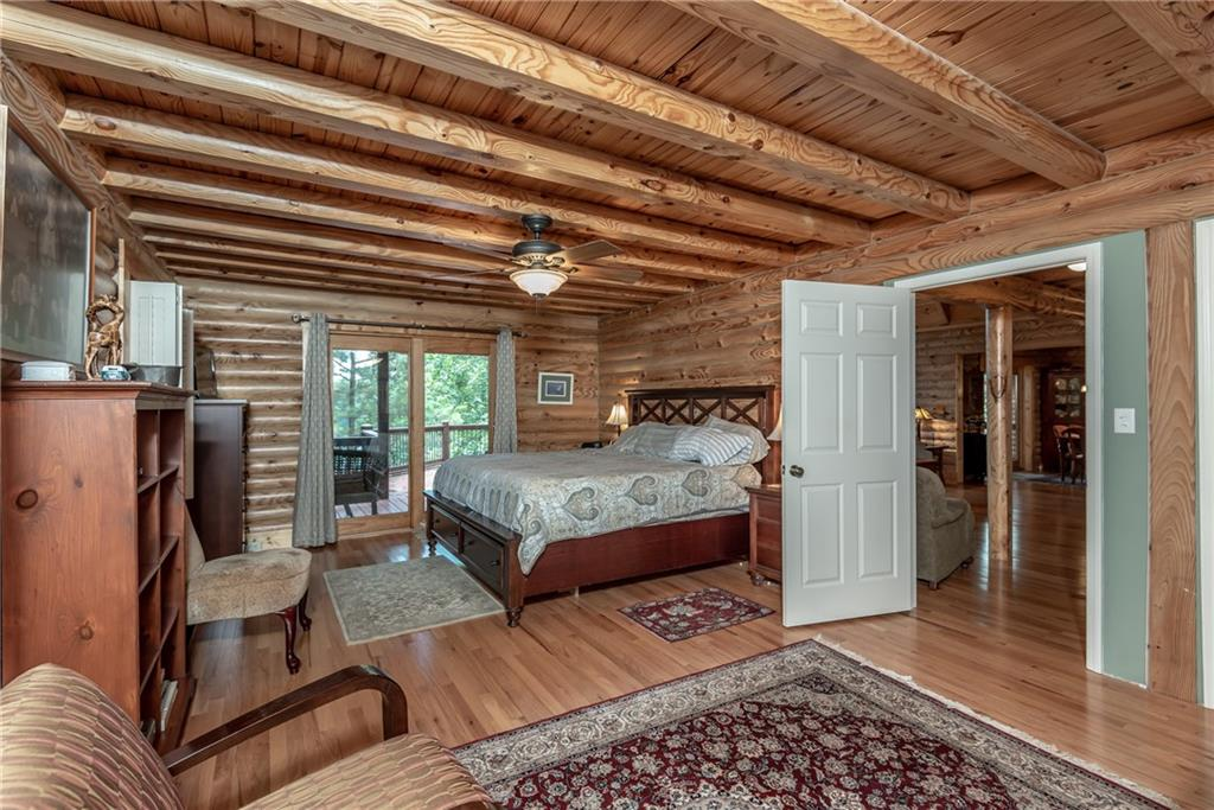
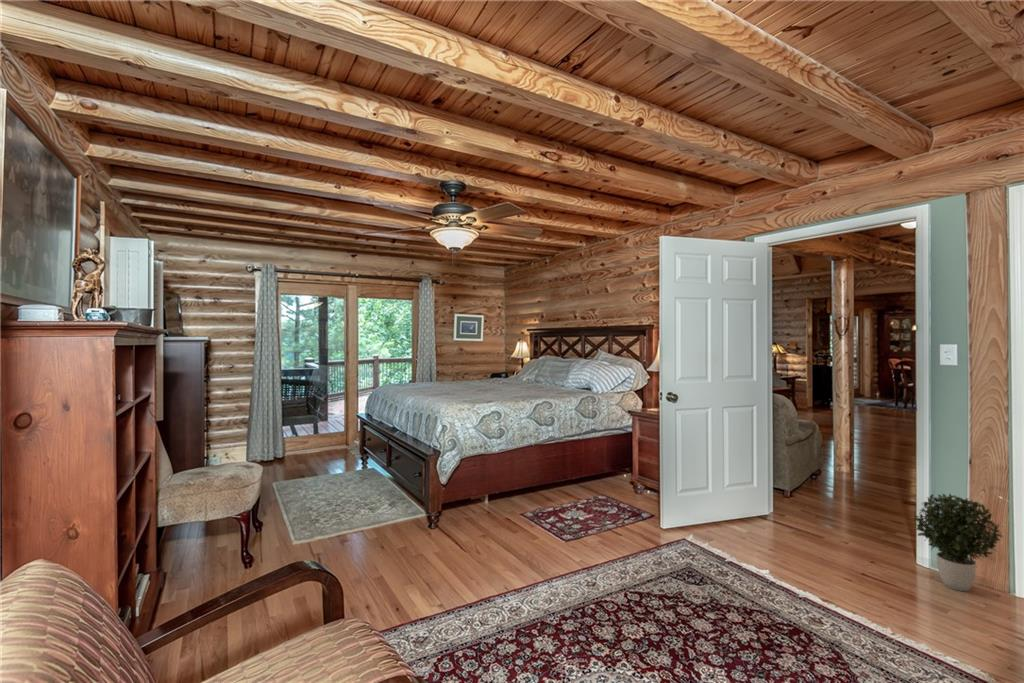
+ potted plant [912,492,1004,592]
